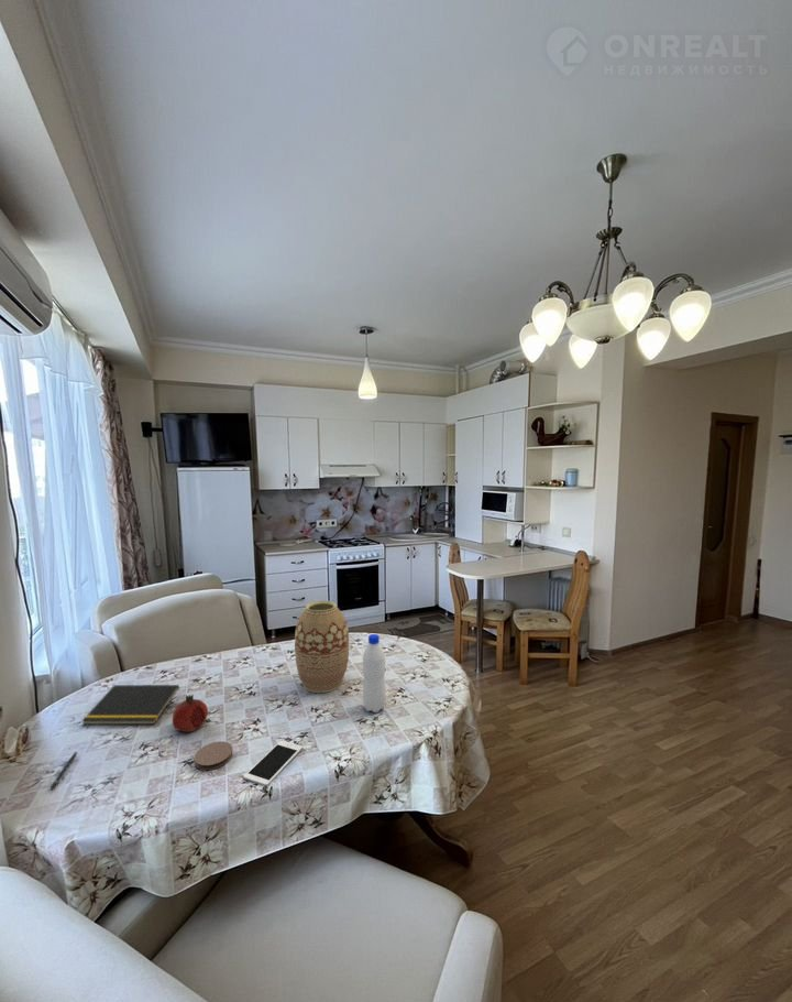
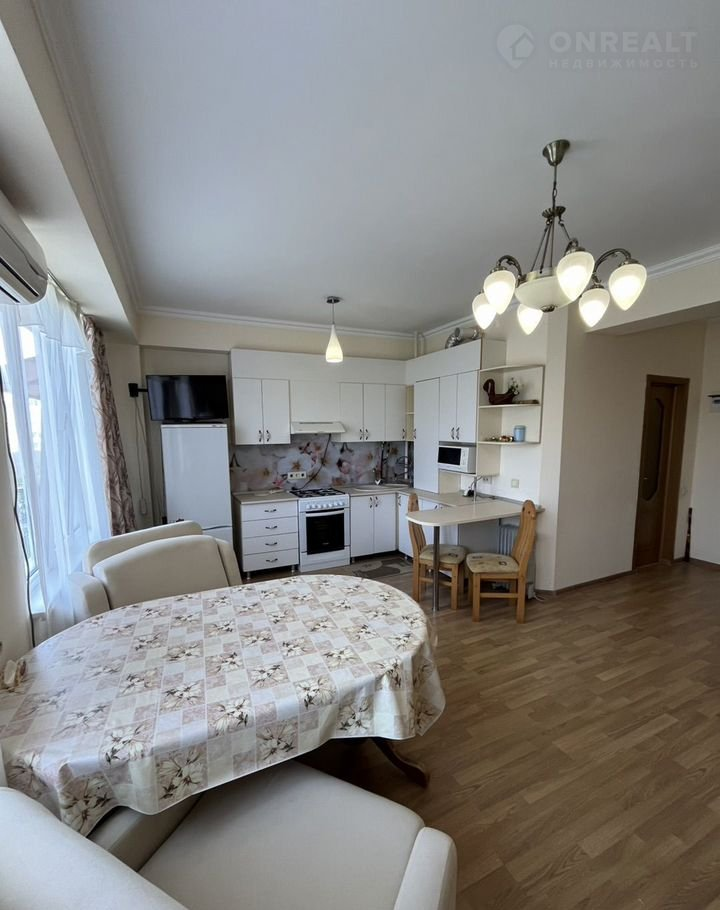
- vase [294,600,350,694]
- pen [50,751,78,791]
- coaster [194,740,233,771]
- notepad [81,684,180,726]
- fruit [172,694,209,733]
- water bottle [362,633,387,714]
- cell phone [243,740,304,787]
